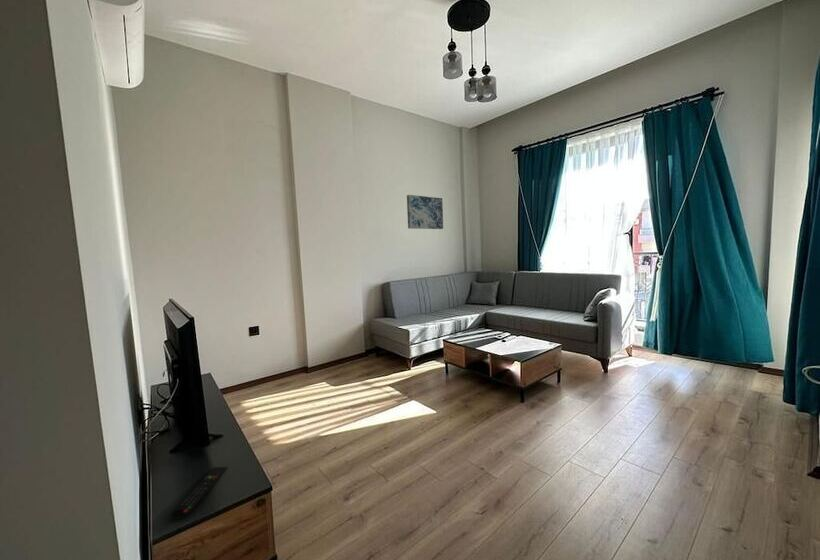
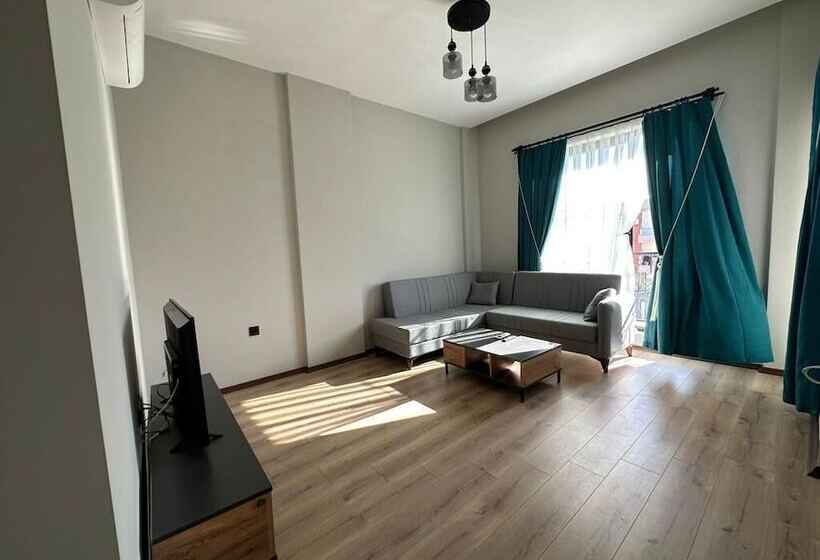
- wall art [406,194,444,230]
- remote control [170,466,228,520]
